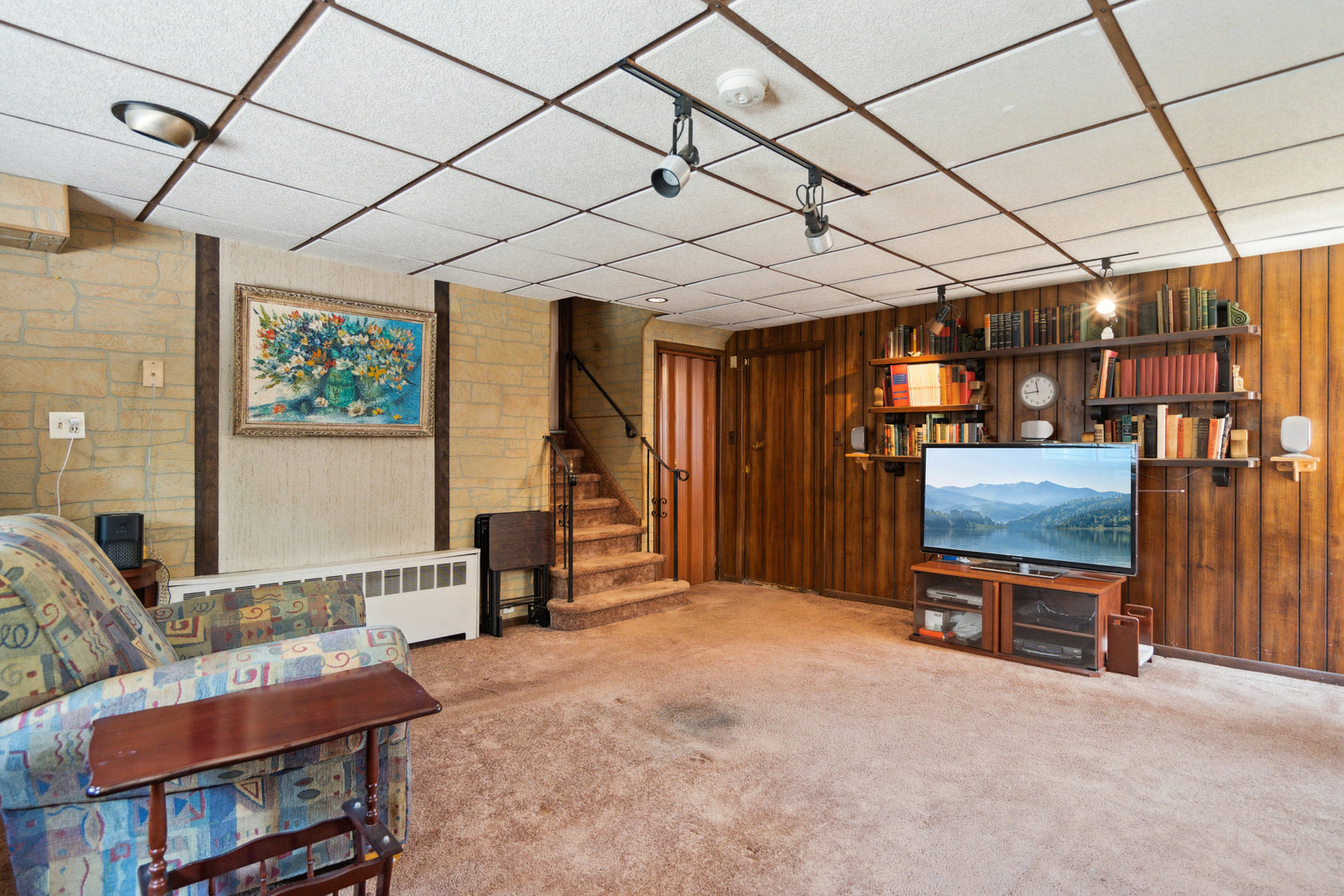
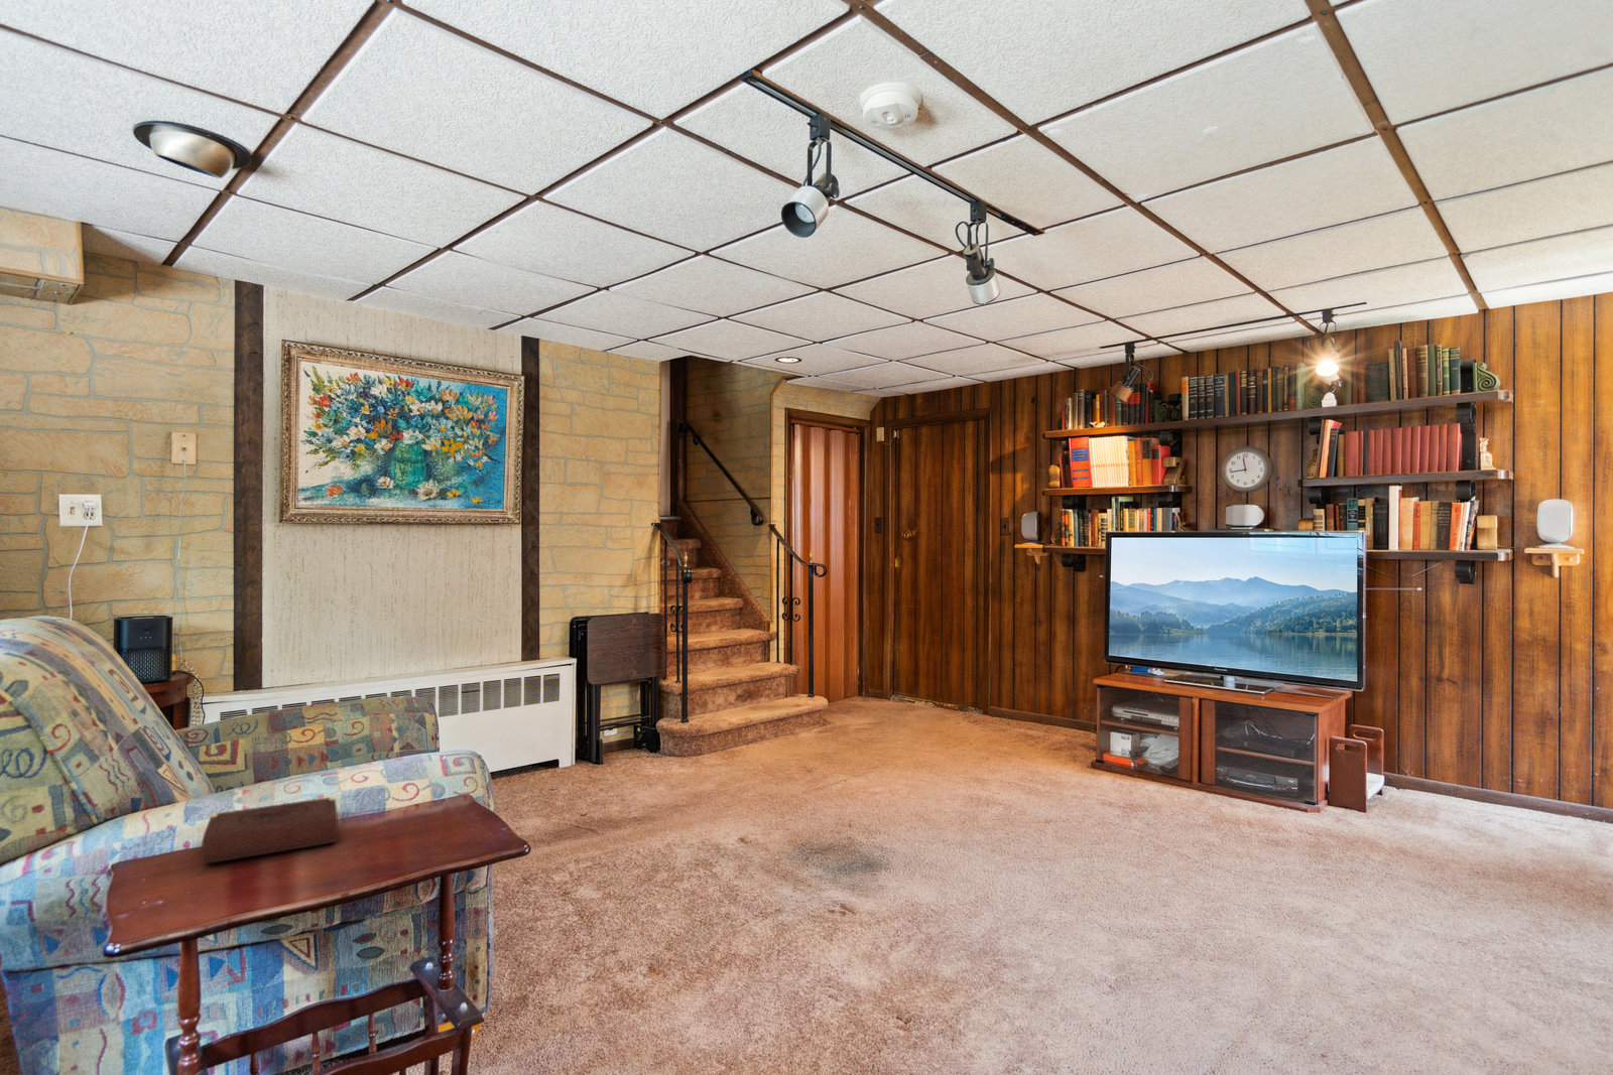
+ book [200,795,338,865]
